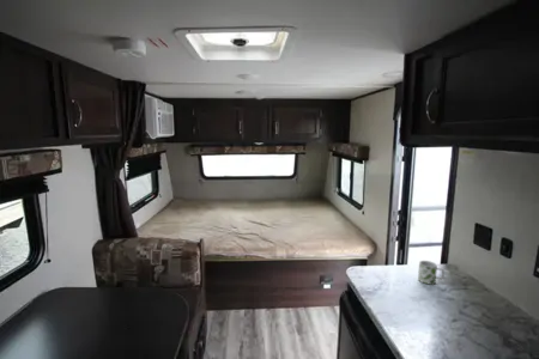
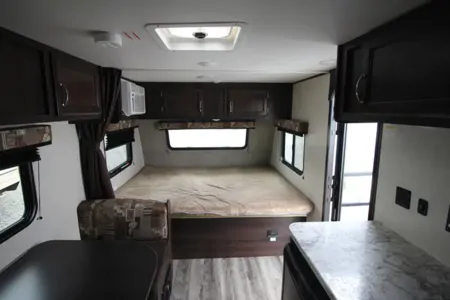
- mug [417,260,446,286]
